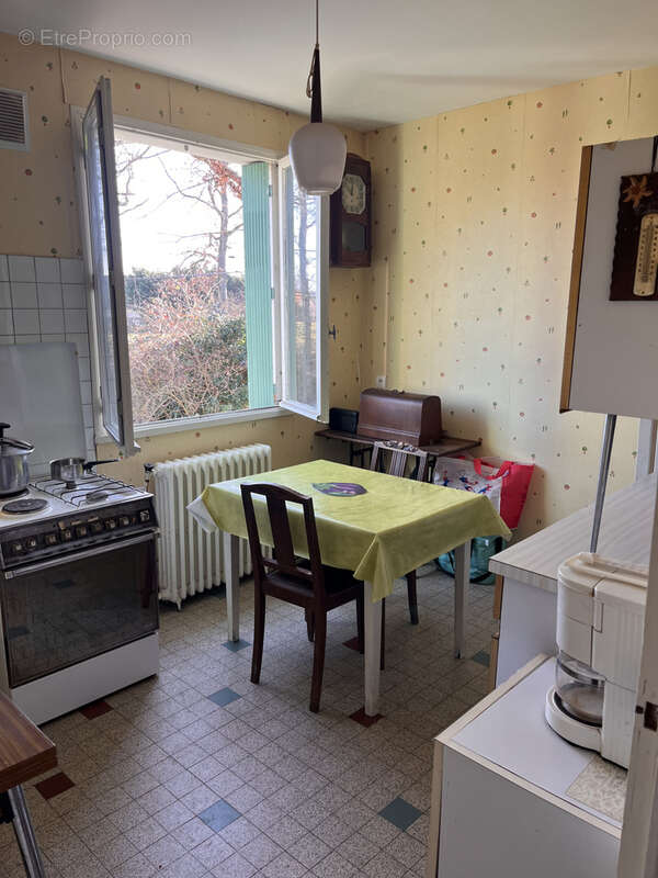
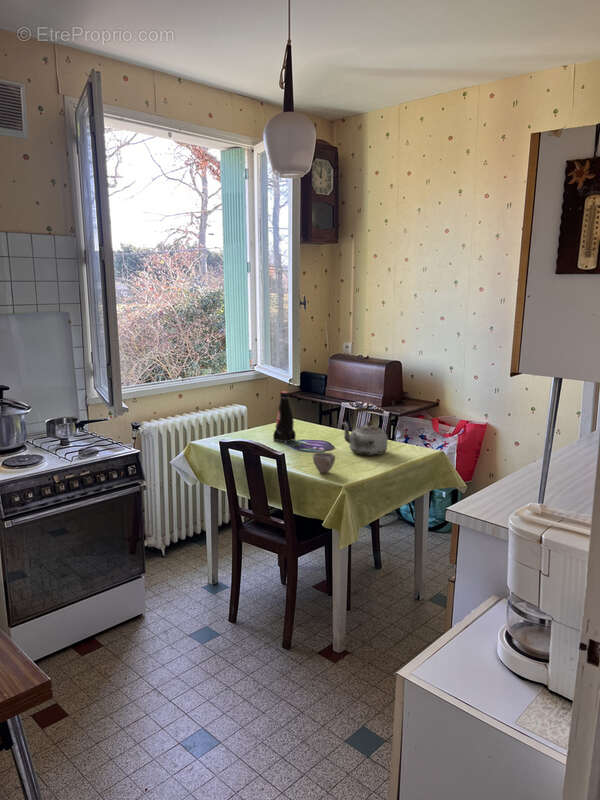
+ kettle [341,406,389,457]
+ bottle [272,390,297,444]
+ cup [312,451,336,474]
